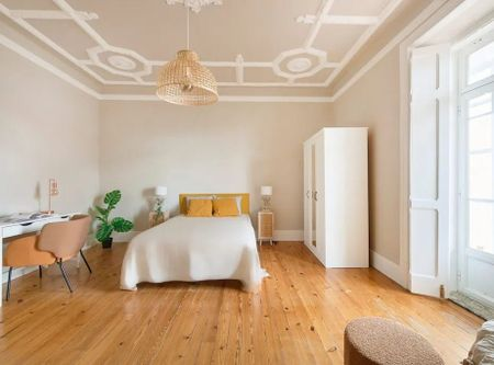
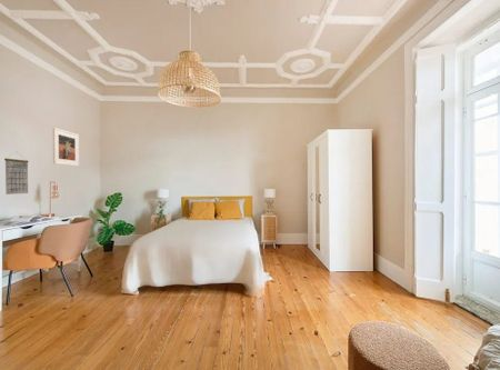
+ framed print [52,127,80,168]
+ calendar [3,151,30,196]
